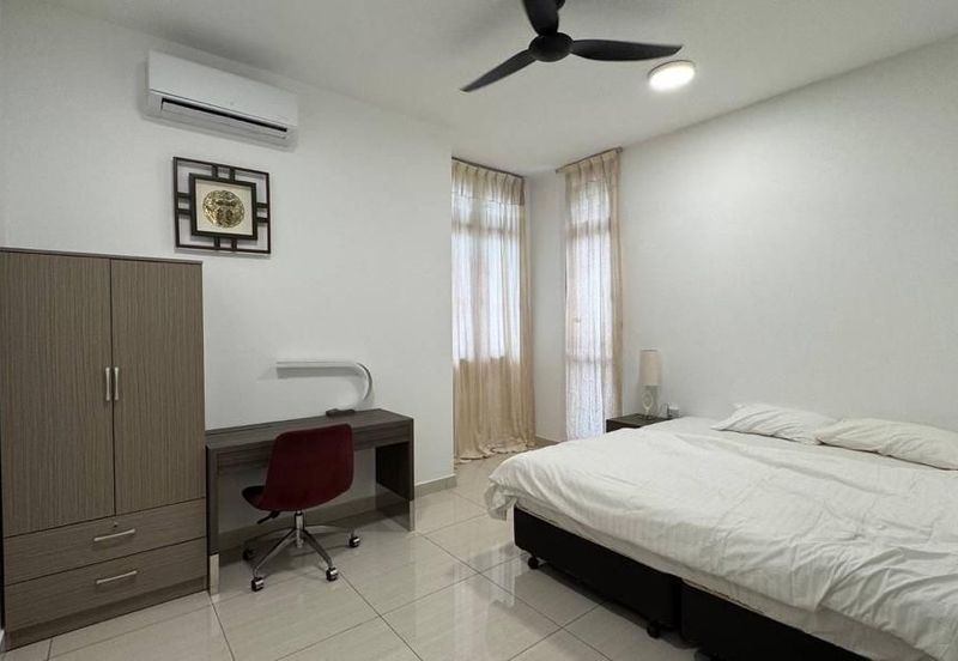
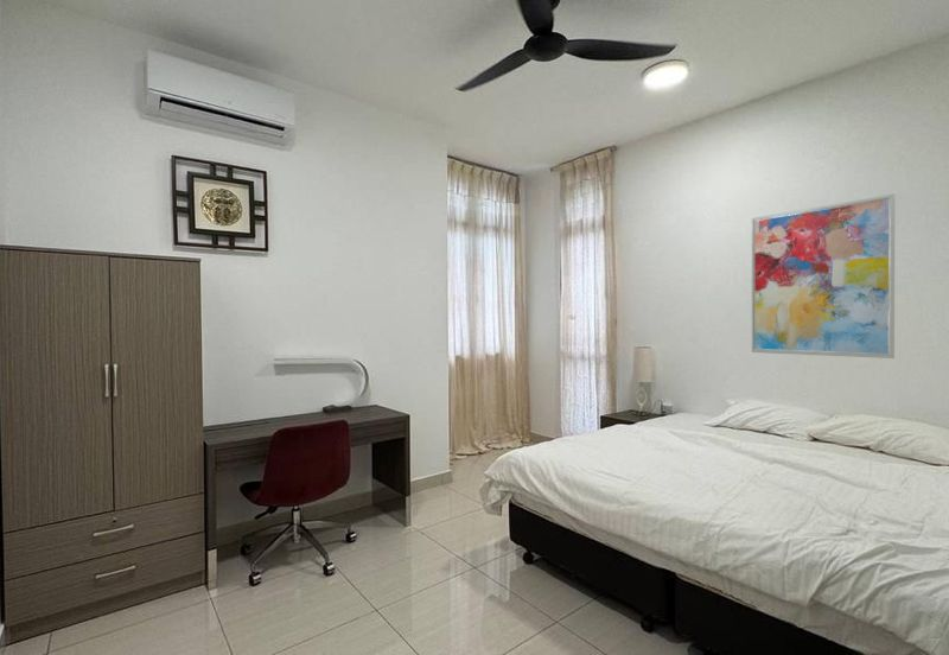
+ wall art [751,193,896,360]
